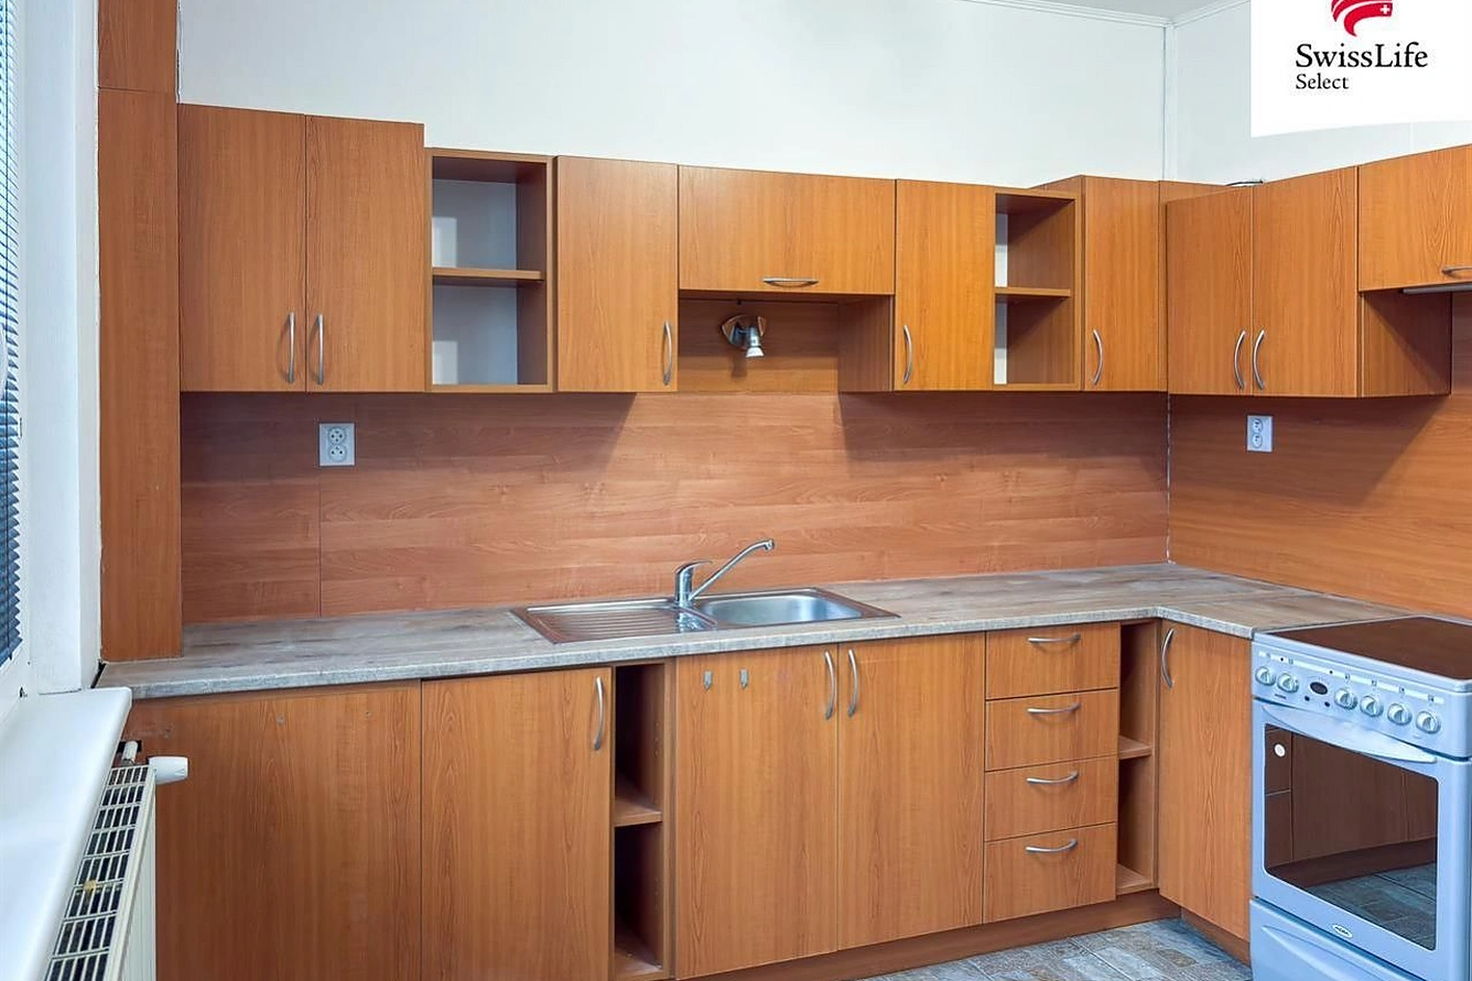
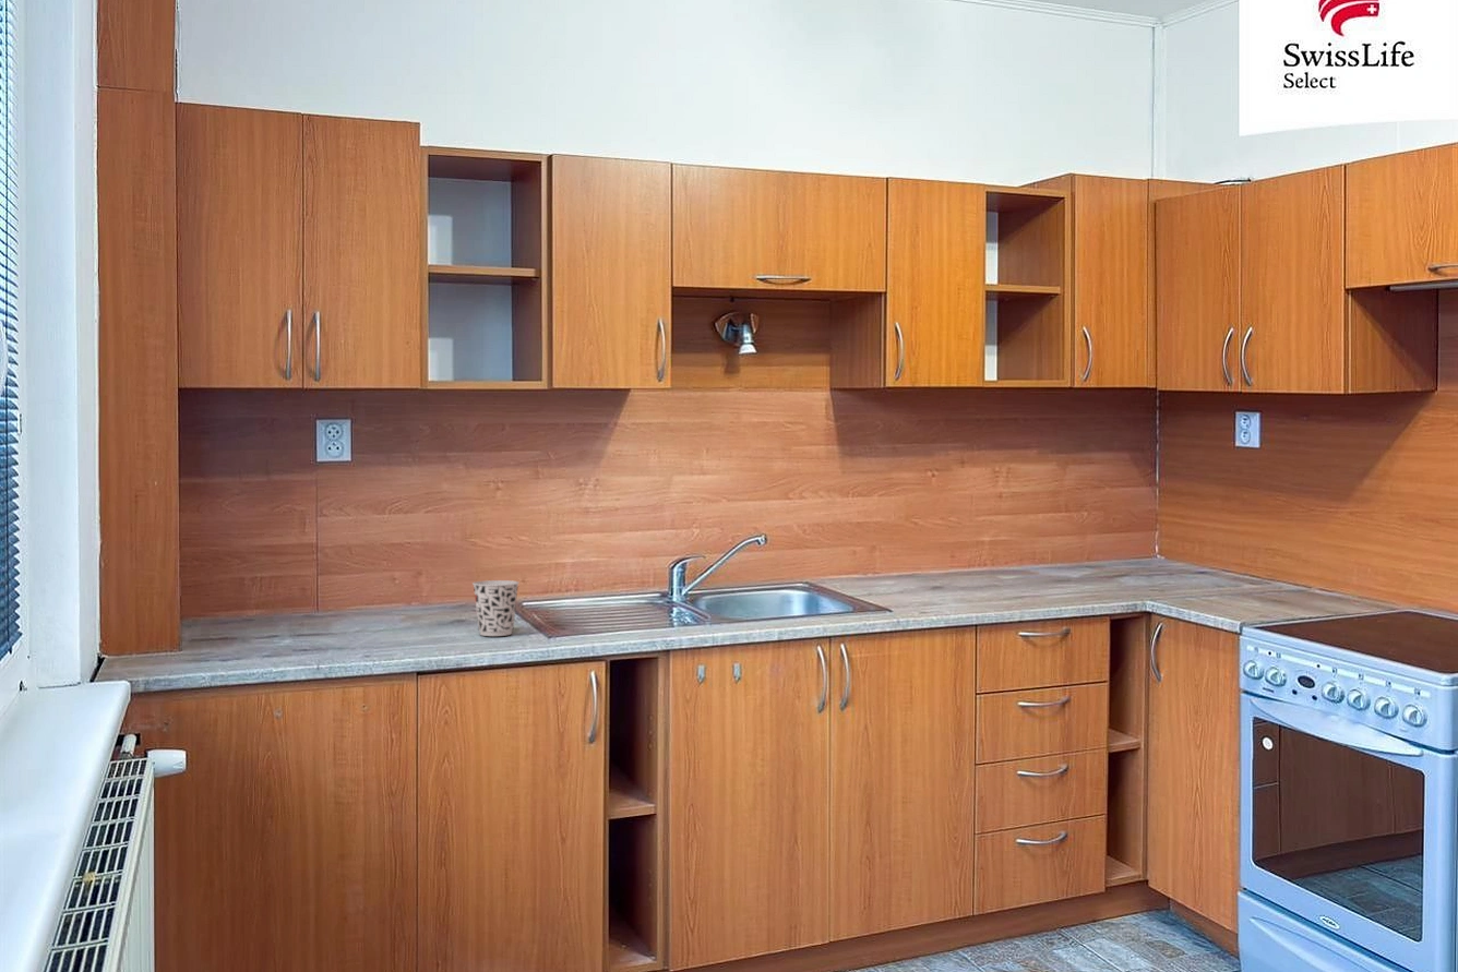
+ cup [471,579,521,637]
